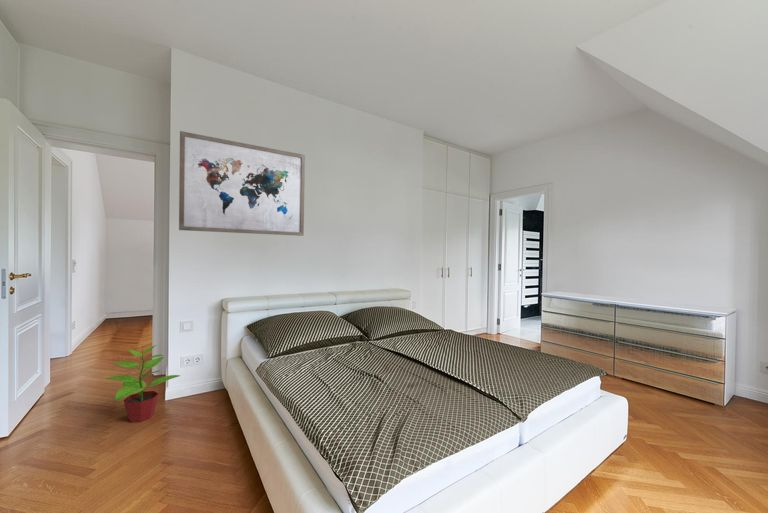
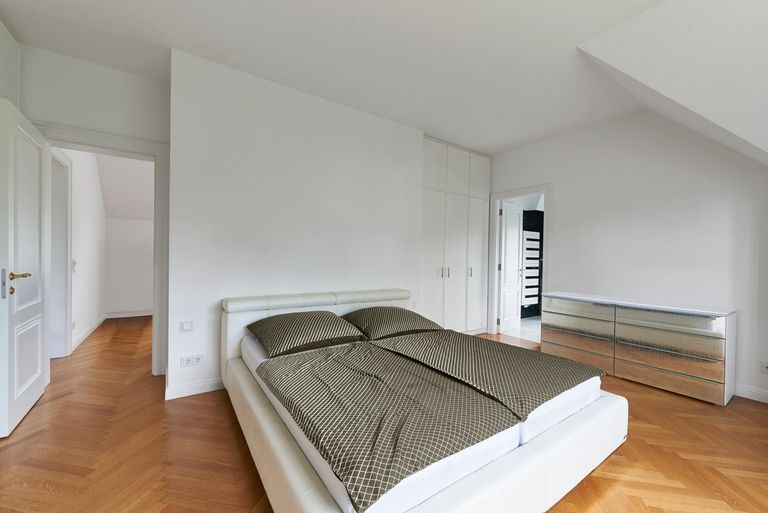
- wall art [178,130,306,237]
- potted plant [105,344,181,423]
